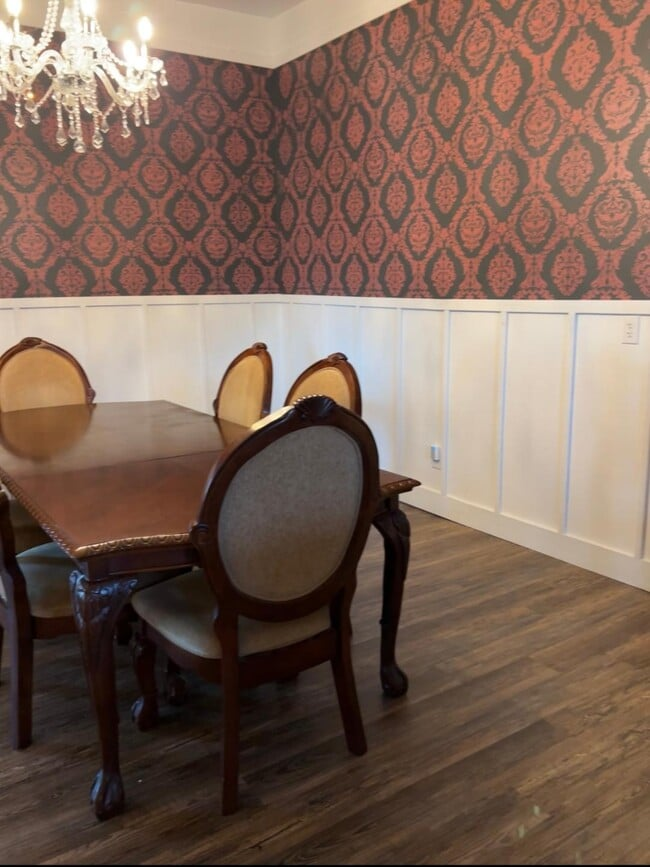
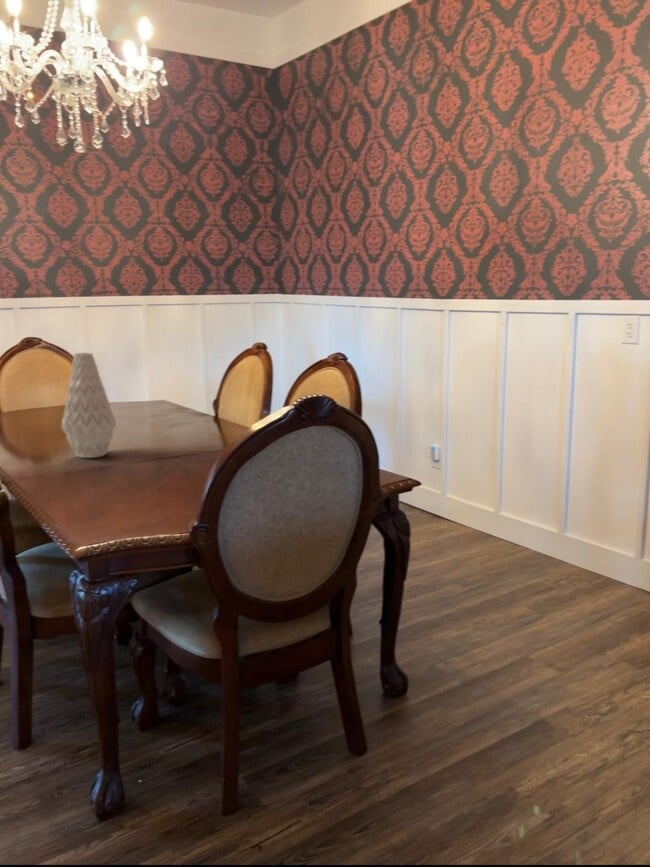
+ vase [60,351,117,459]
